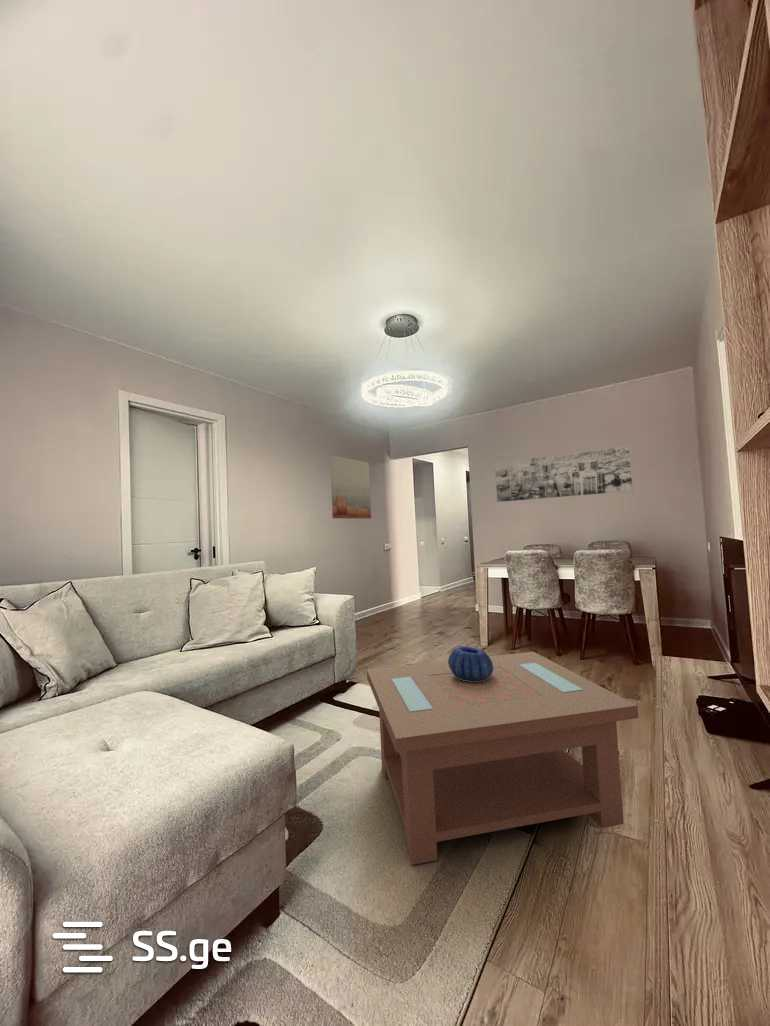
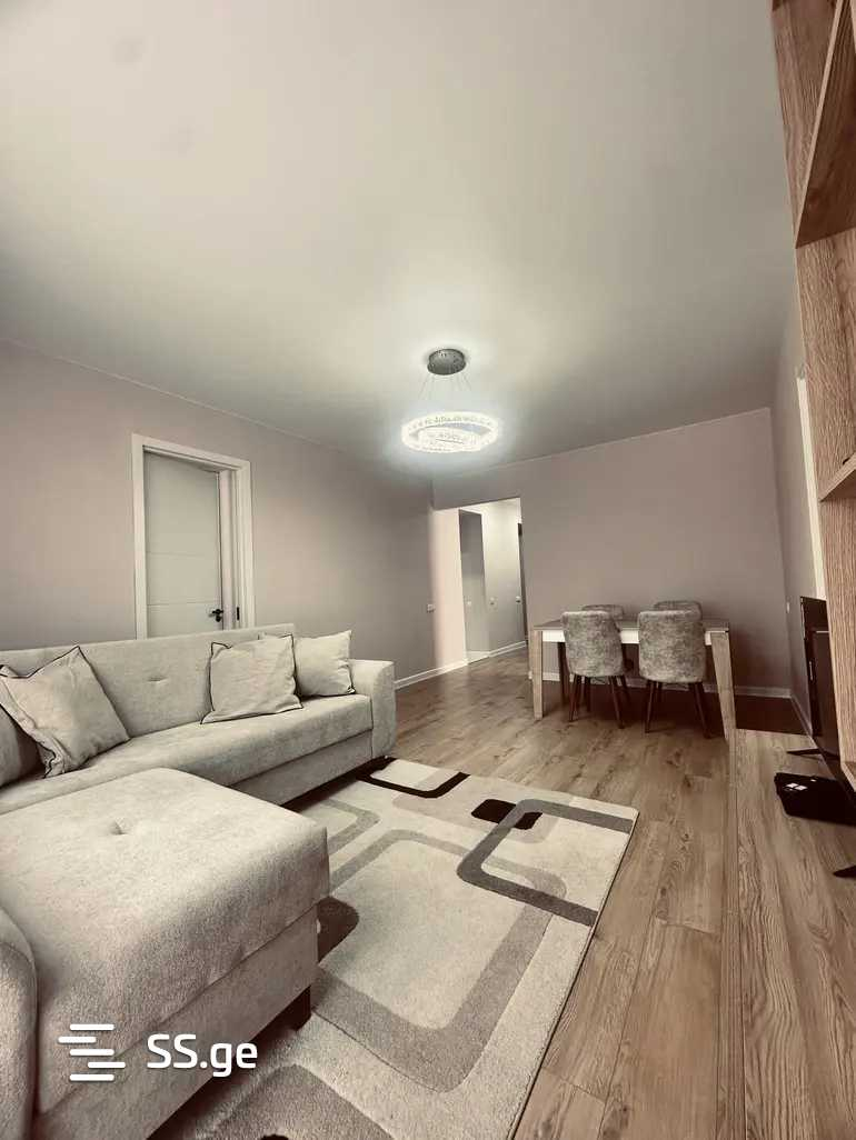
- coffee table [366,651,639,866]
- wall art [329,455,372,520]
- wall art [494,444,634,503]
- decorative bowl [447,645,493,682]
